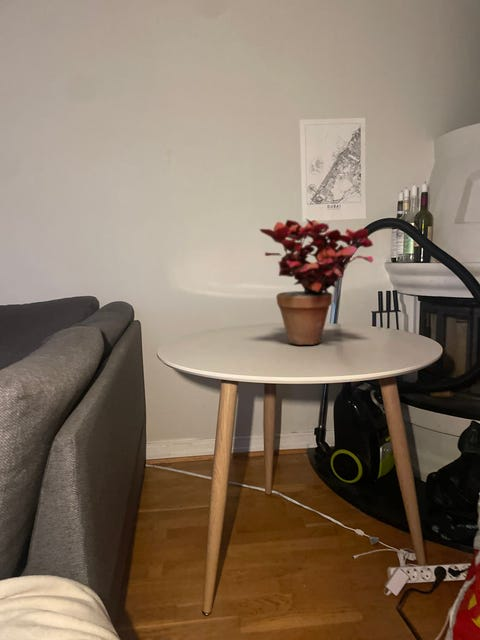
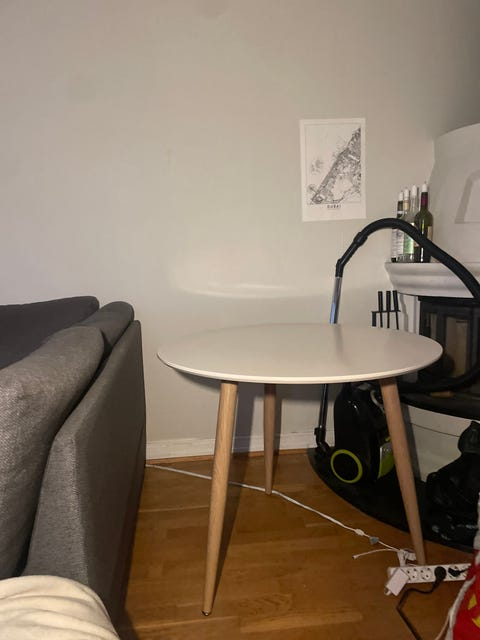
- potted plant [258,218,374,346]
